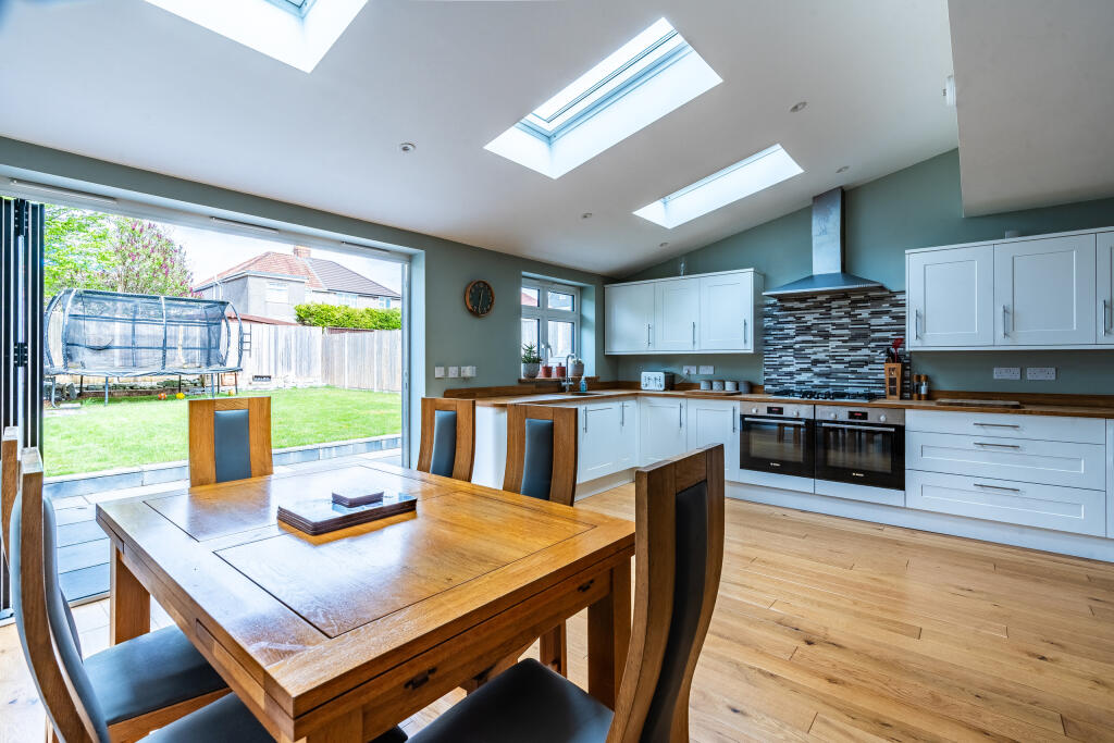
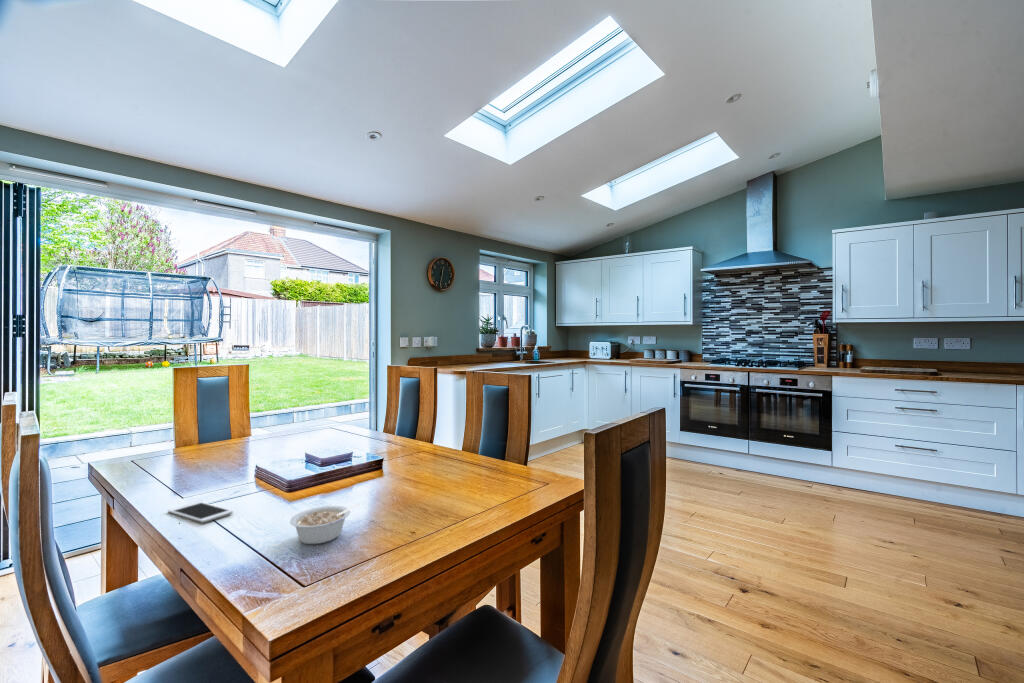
+ cell phone [167,501,234,524]
+ legume [289,502,362,545]
